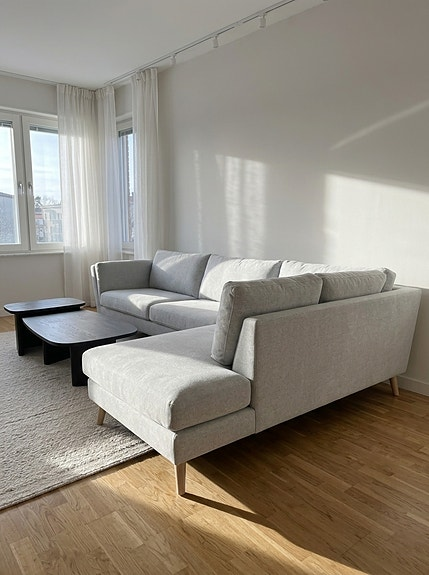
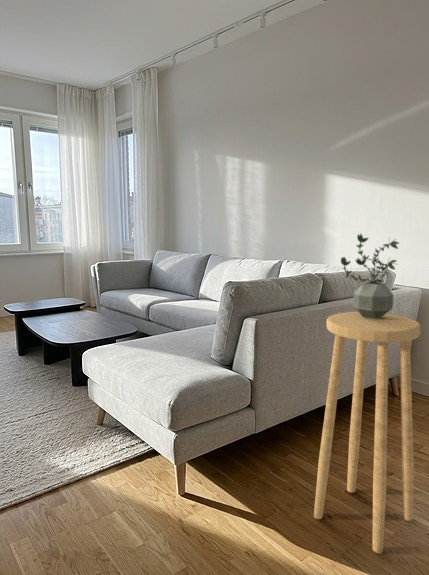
+ stool [313,311,422,554]
+ potted plant [340,233,400,319]
